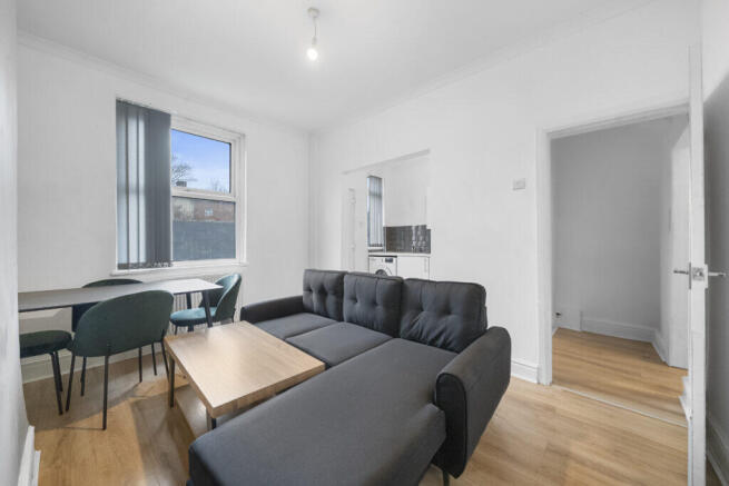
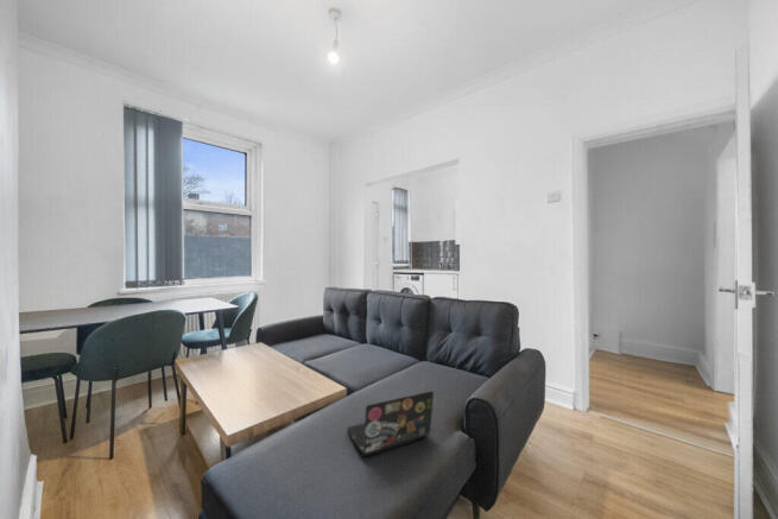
+ laptop [346,391,435,457]
